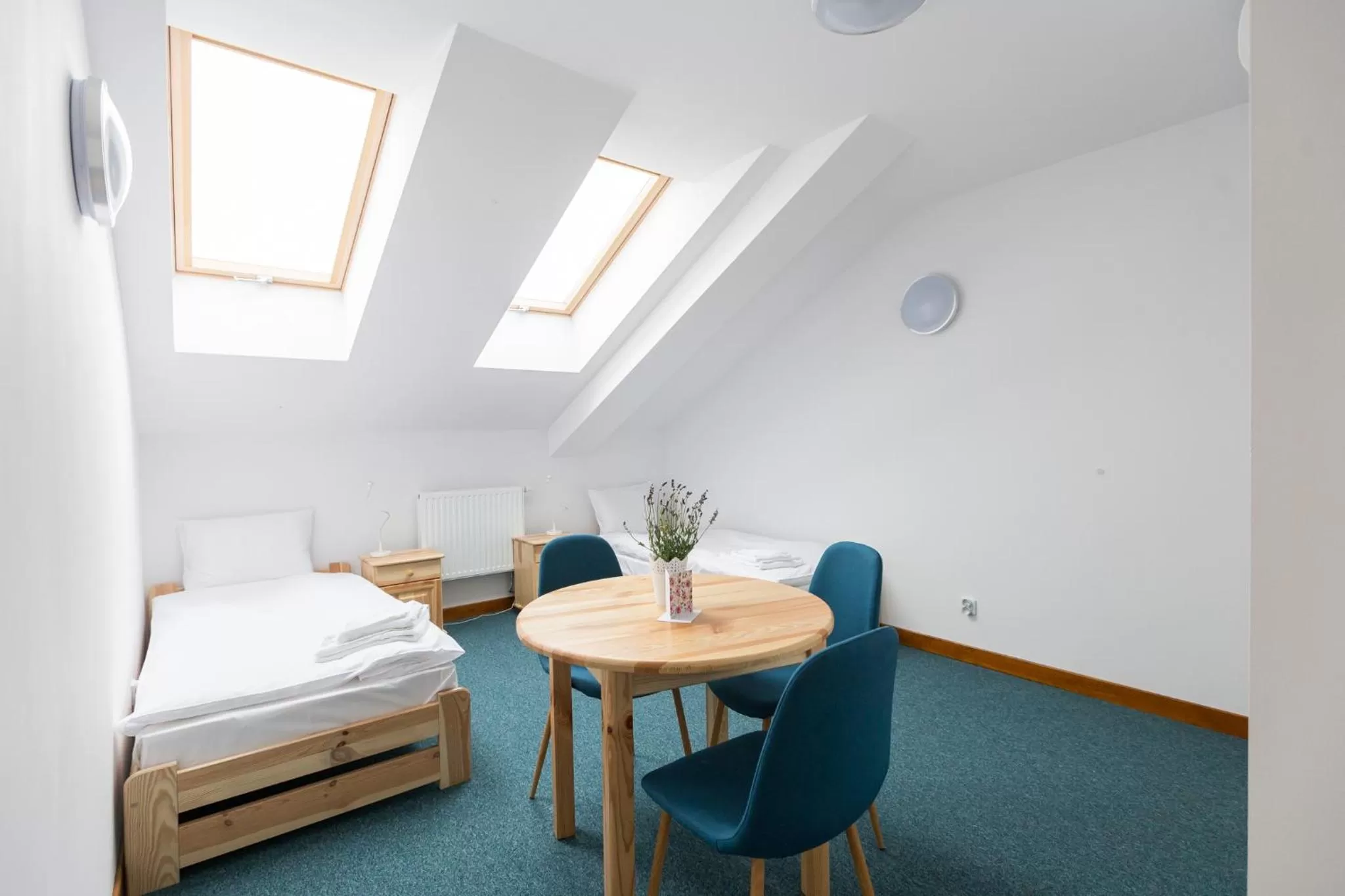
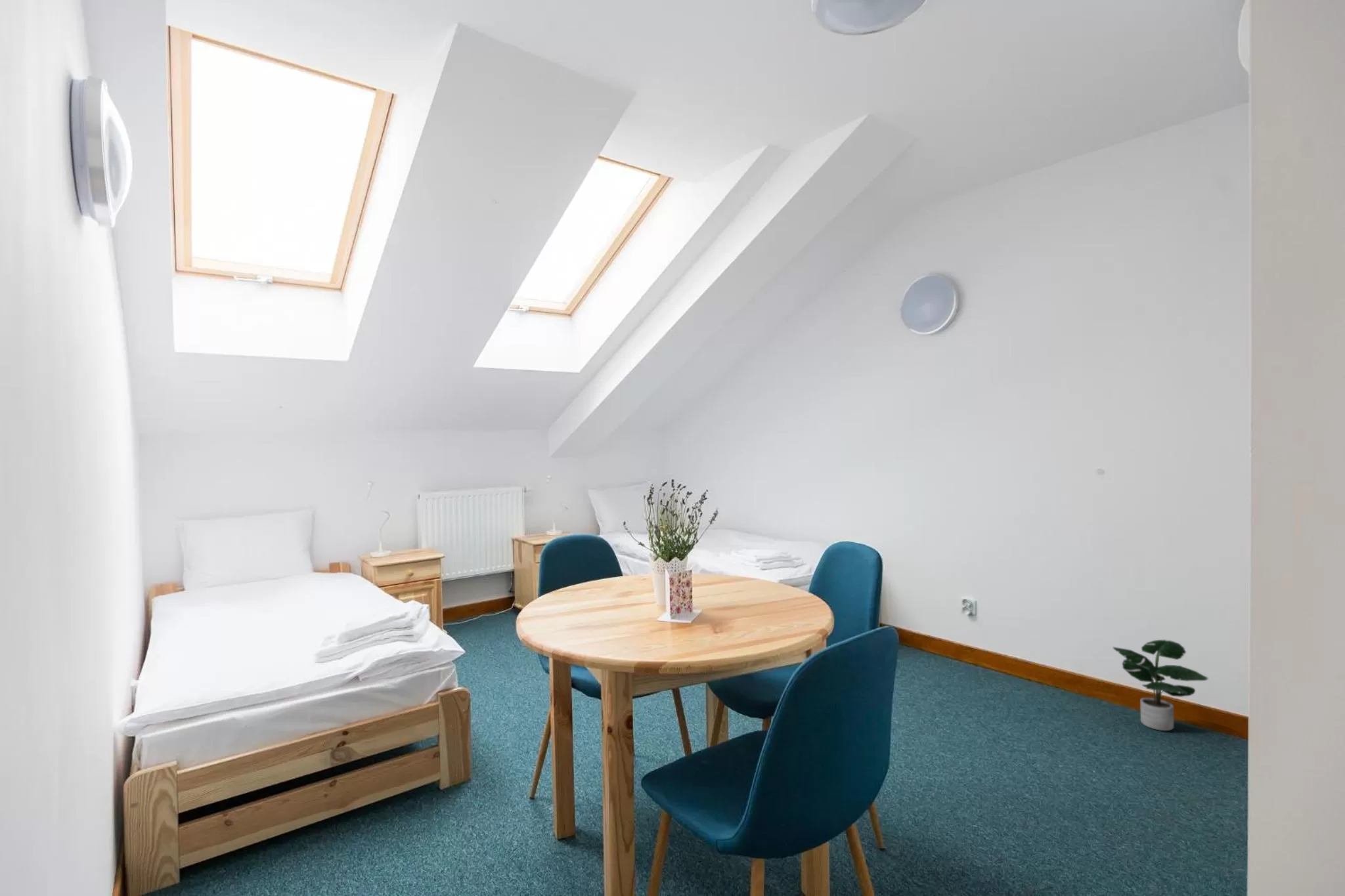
+ potted plant [1112,639,1210,731]
